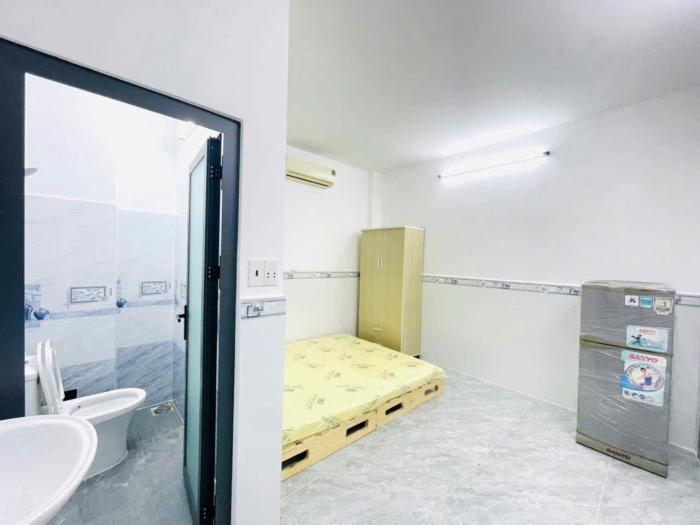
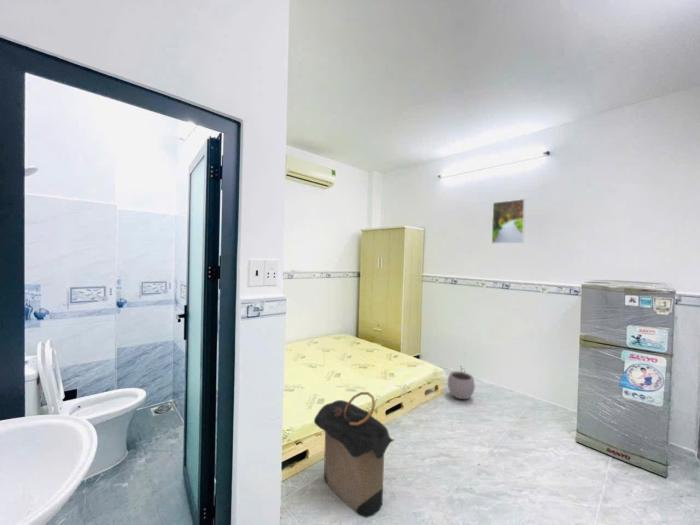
+ laundry hamper [313,391,396,519]
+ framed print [491,198,526,244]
+ plant pot [447,366,476,400]
